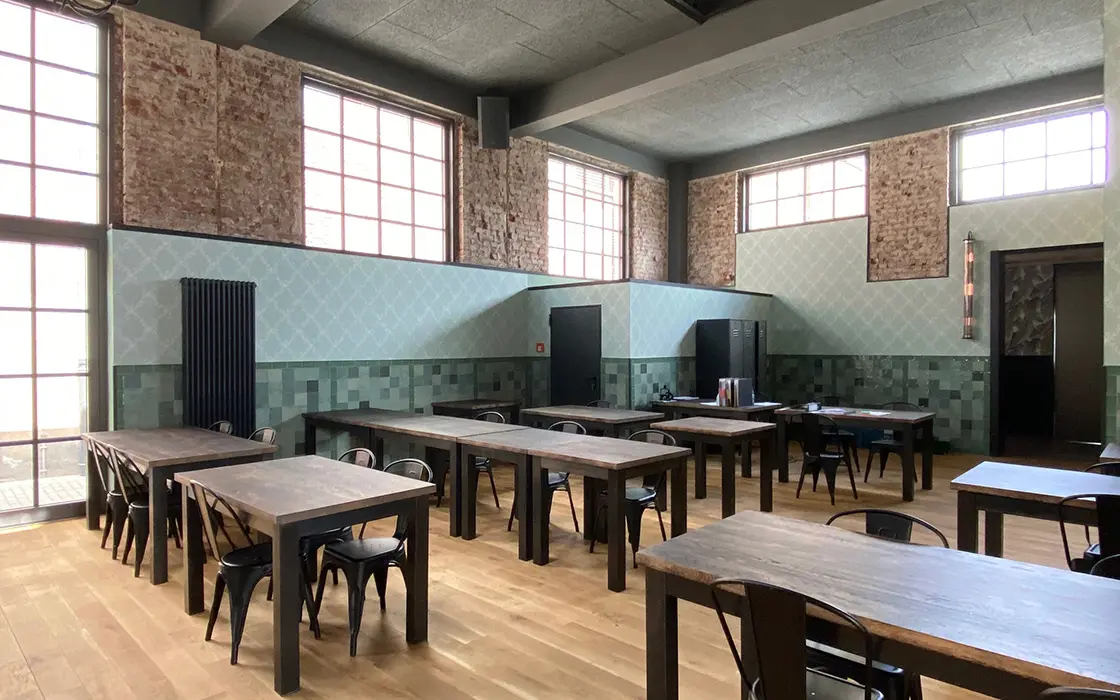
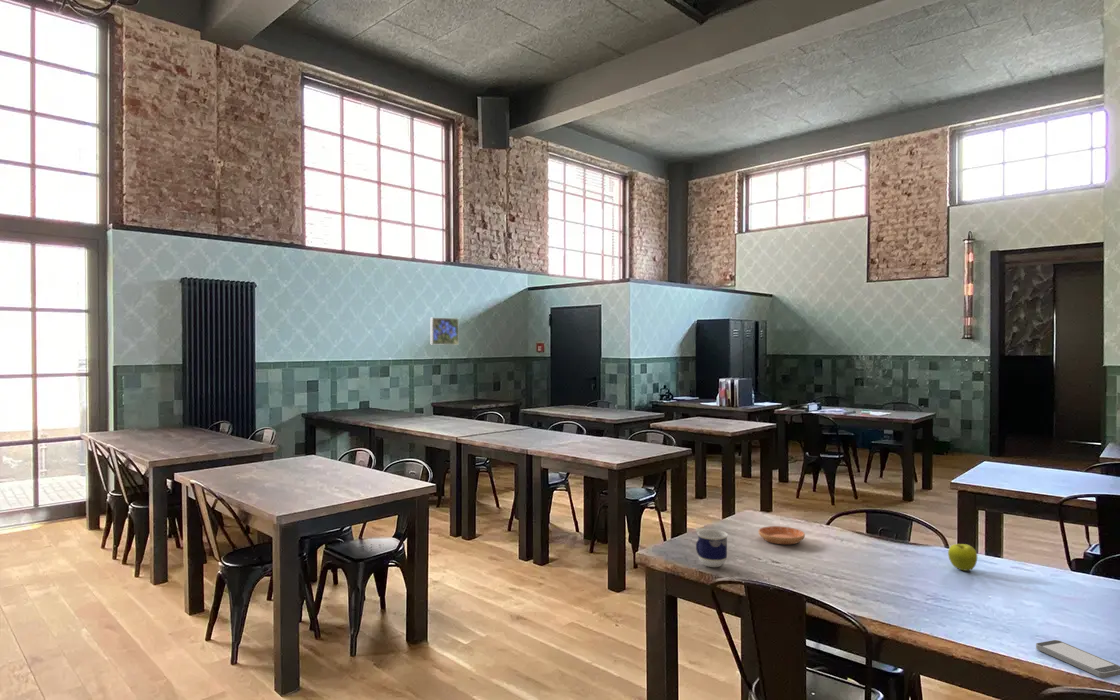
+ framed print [430,317,460,346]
+ cup [695,528,729,568]
+ saucer [758,525,806,545]
+ fruit [947,543,978,572]
+ smartphone [1035,639,1120,679]
